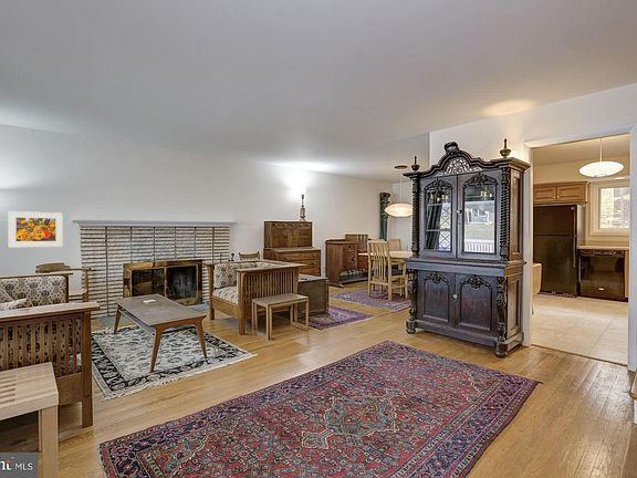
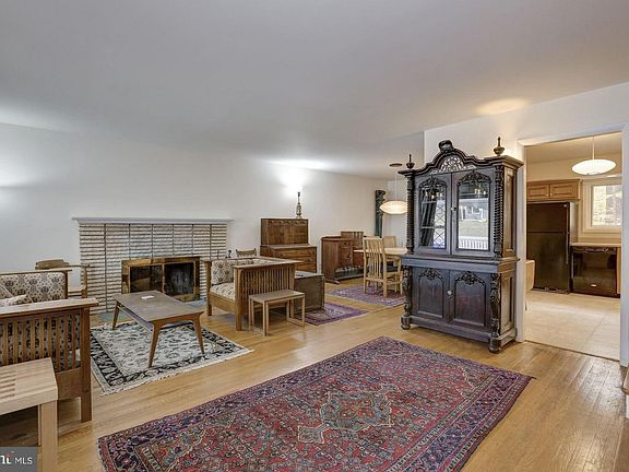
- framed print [7,210,64,248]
